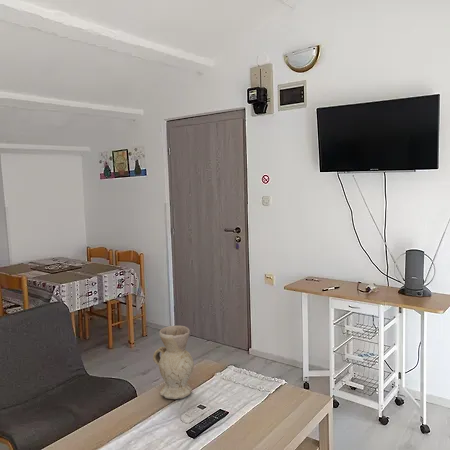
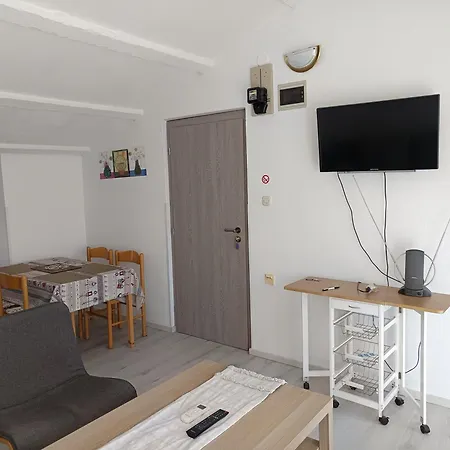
- vase [152,325,195,400]
